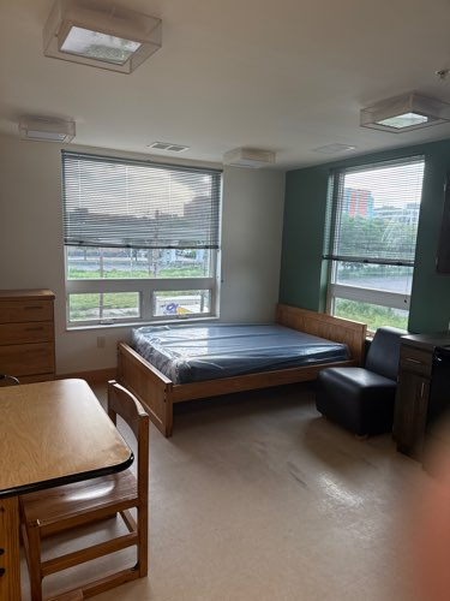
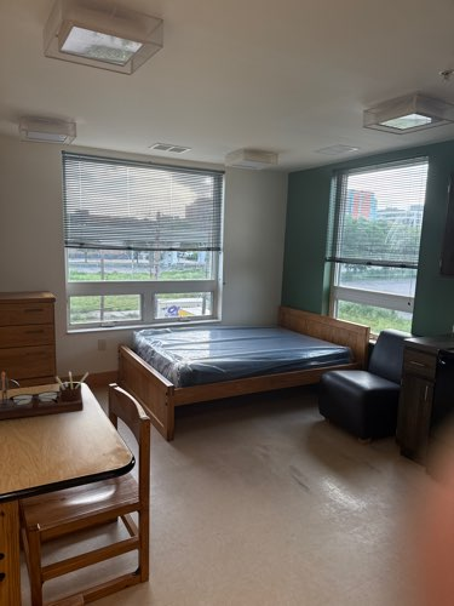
+ desk organizer [0,371,90,421]
